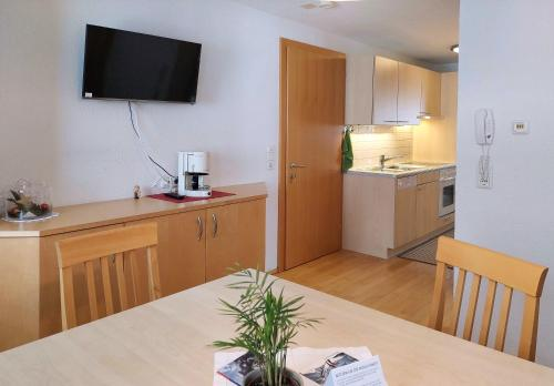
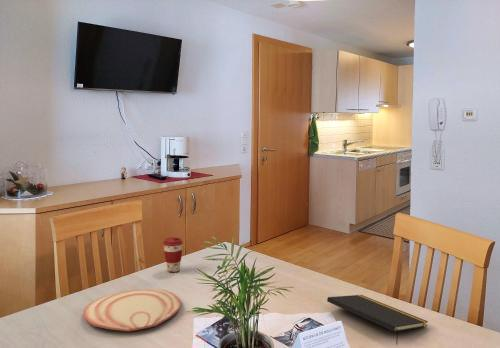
+ plate [83,288,181,332]
+ notepad [326,294,429,345]
+ coffee cup [162,236,184,273]
